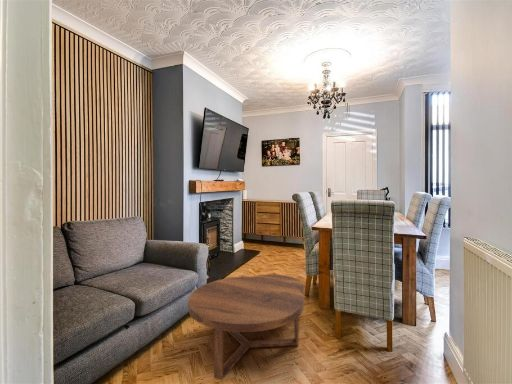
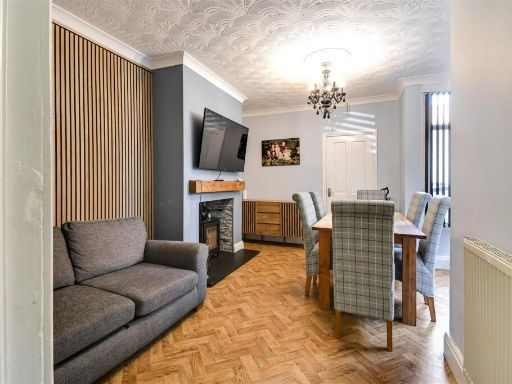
- coffee table [187,273,305,381]
